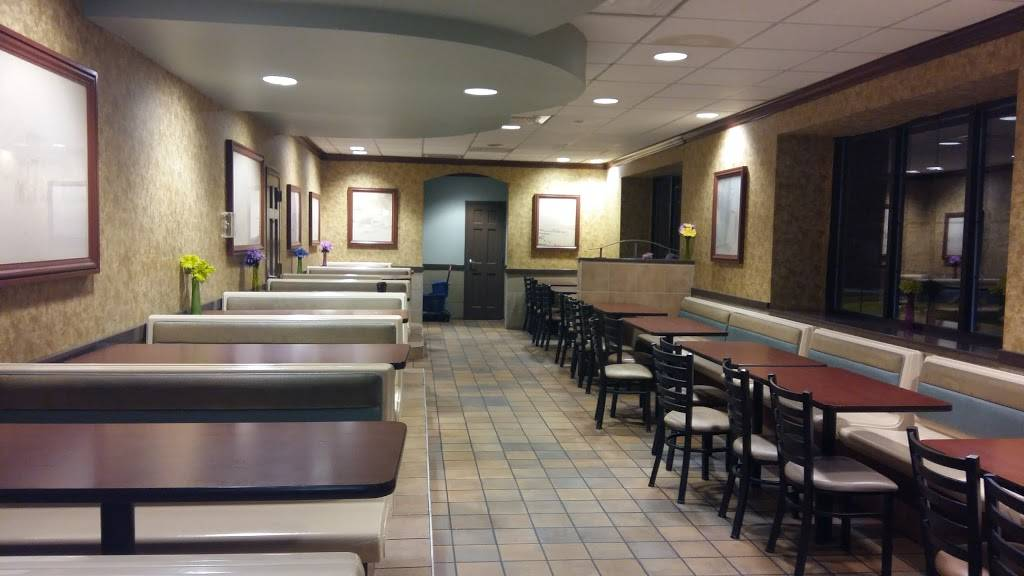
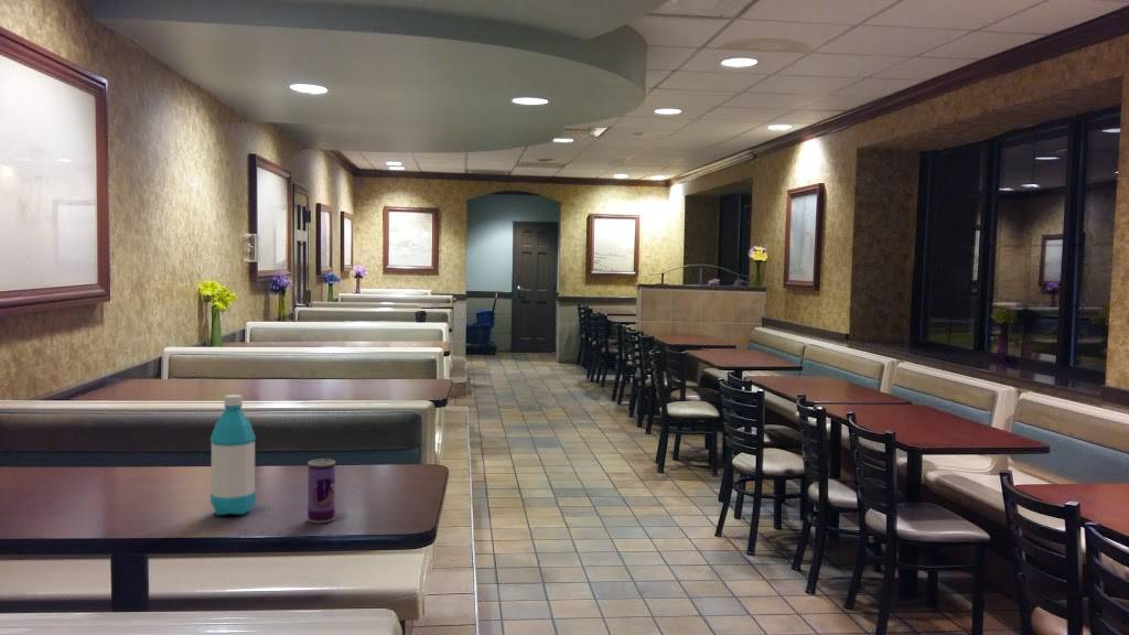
+ water bottle [209,394,257,516]
+ beverage can [307,458,336,524]
